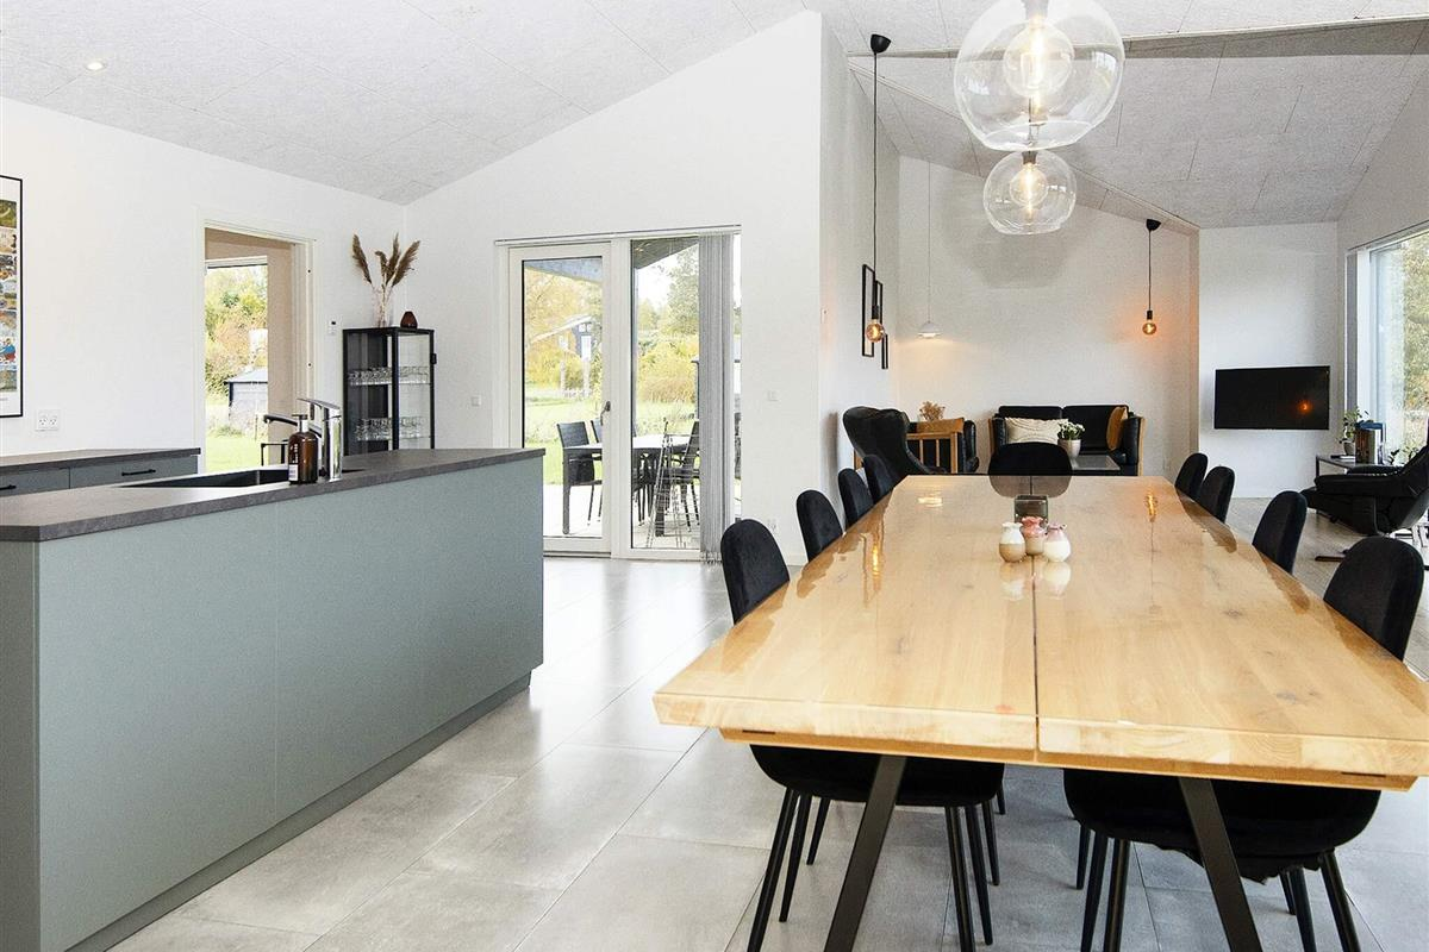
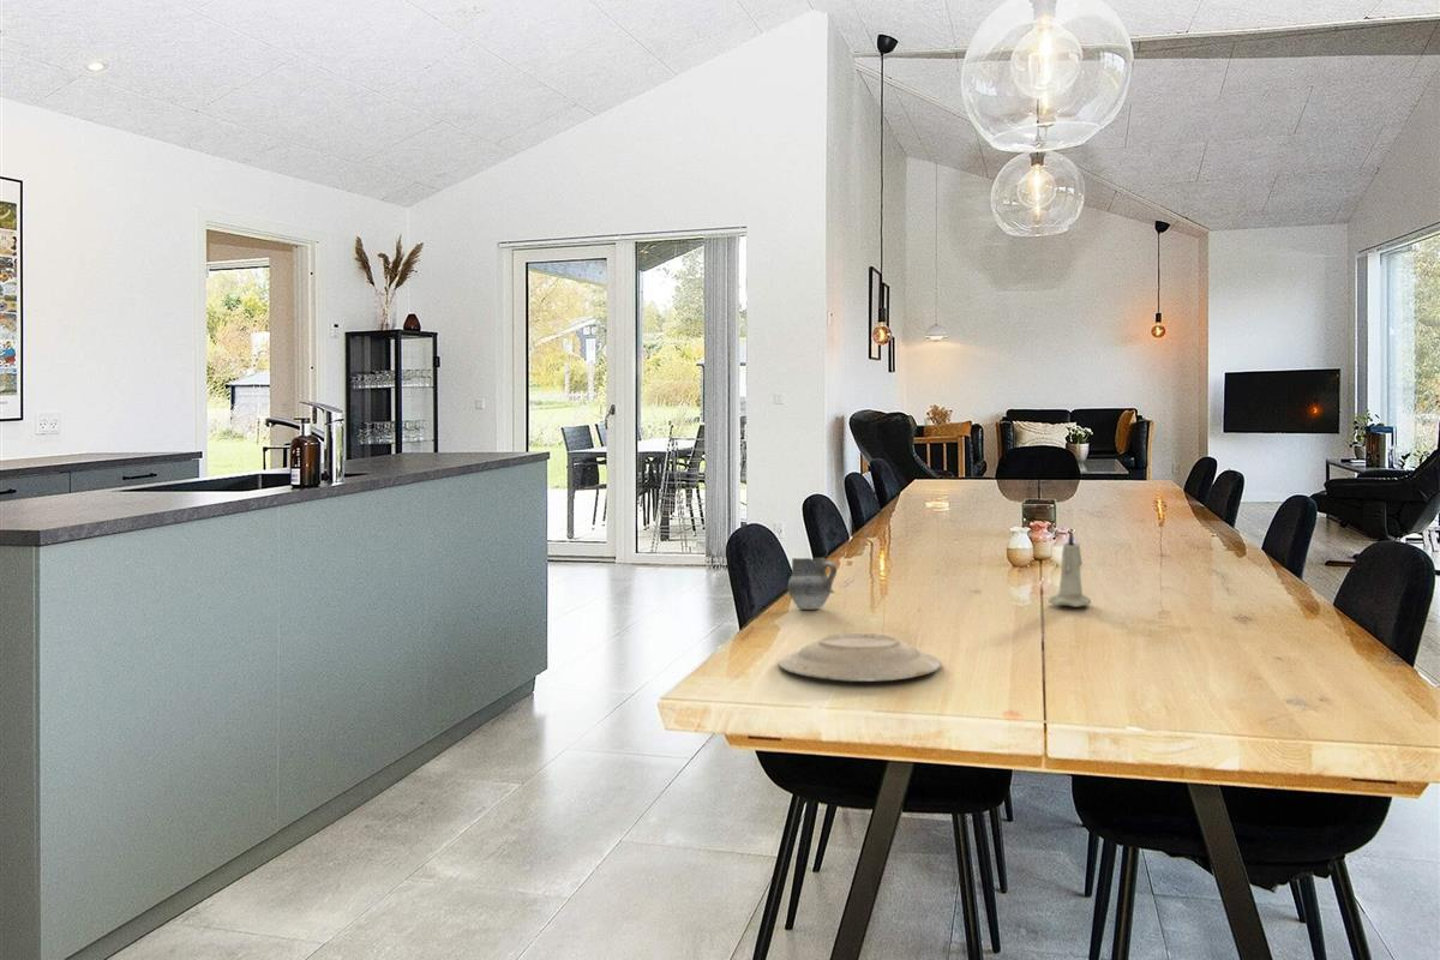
+ candle [1048,527,1092,608]
+ plate [776,632,942,683]
+ cup [787,557,838,611]
